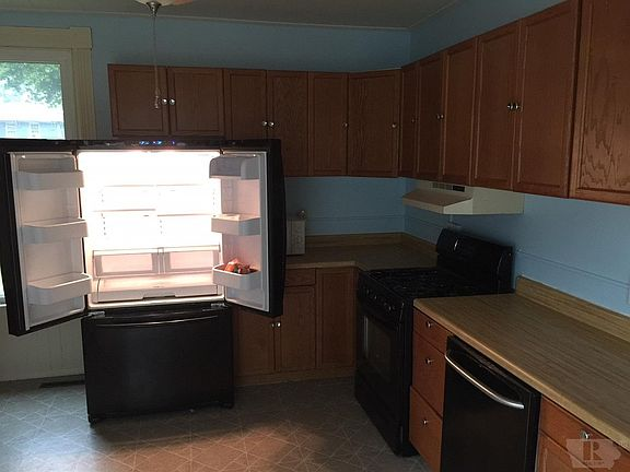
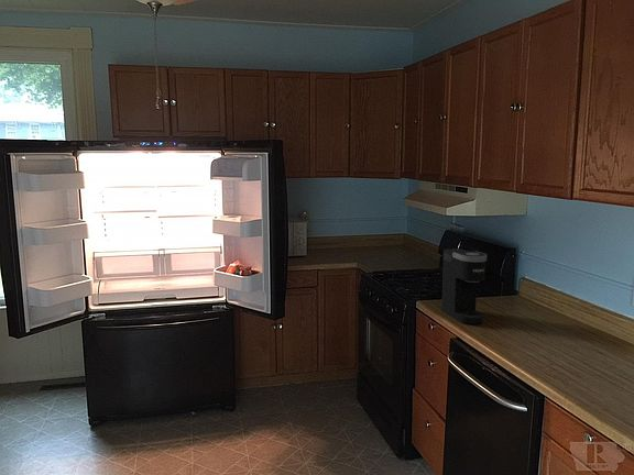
+ coffee maker [440,247,488,325]
